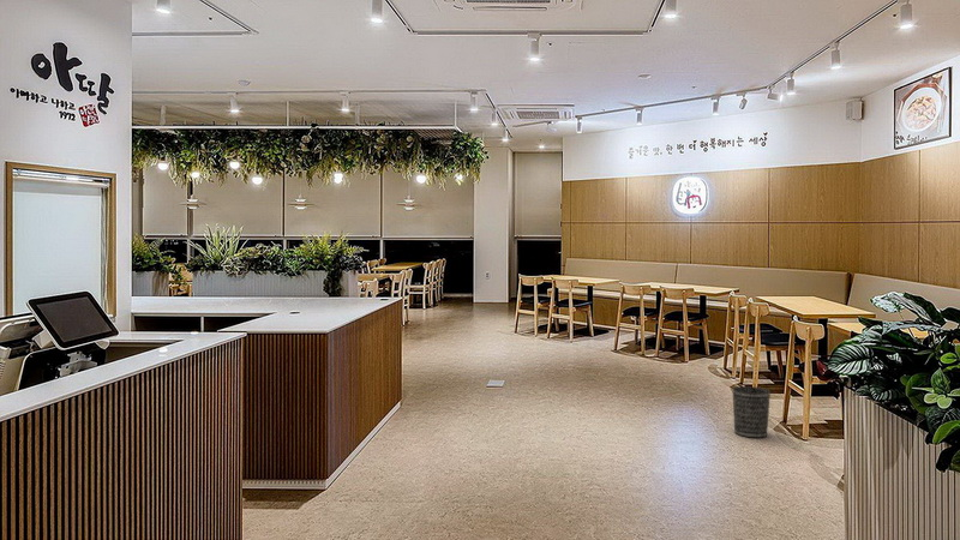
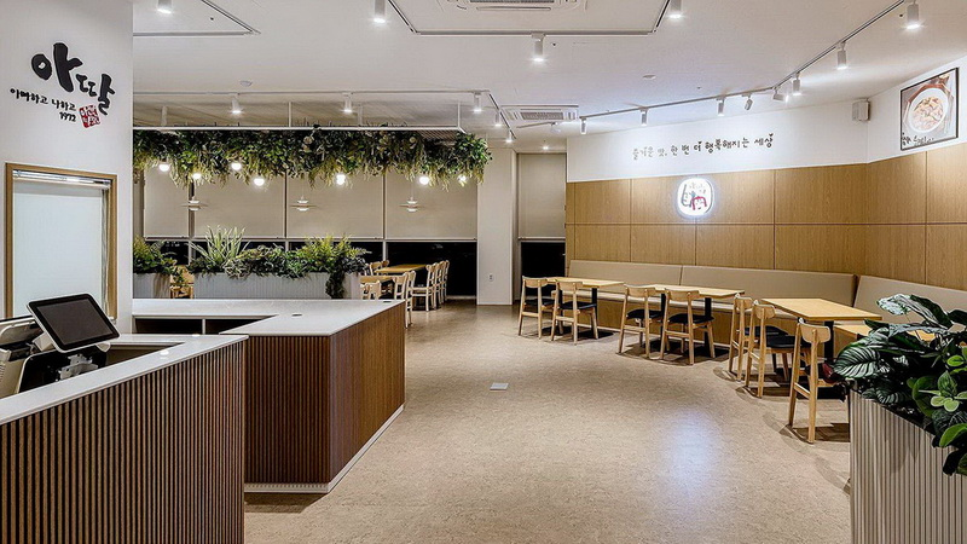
- wastebasket [732,385,772,439]
